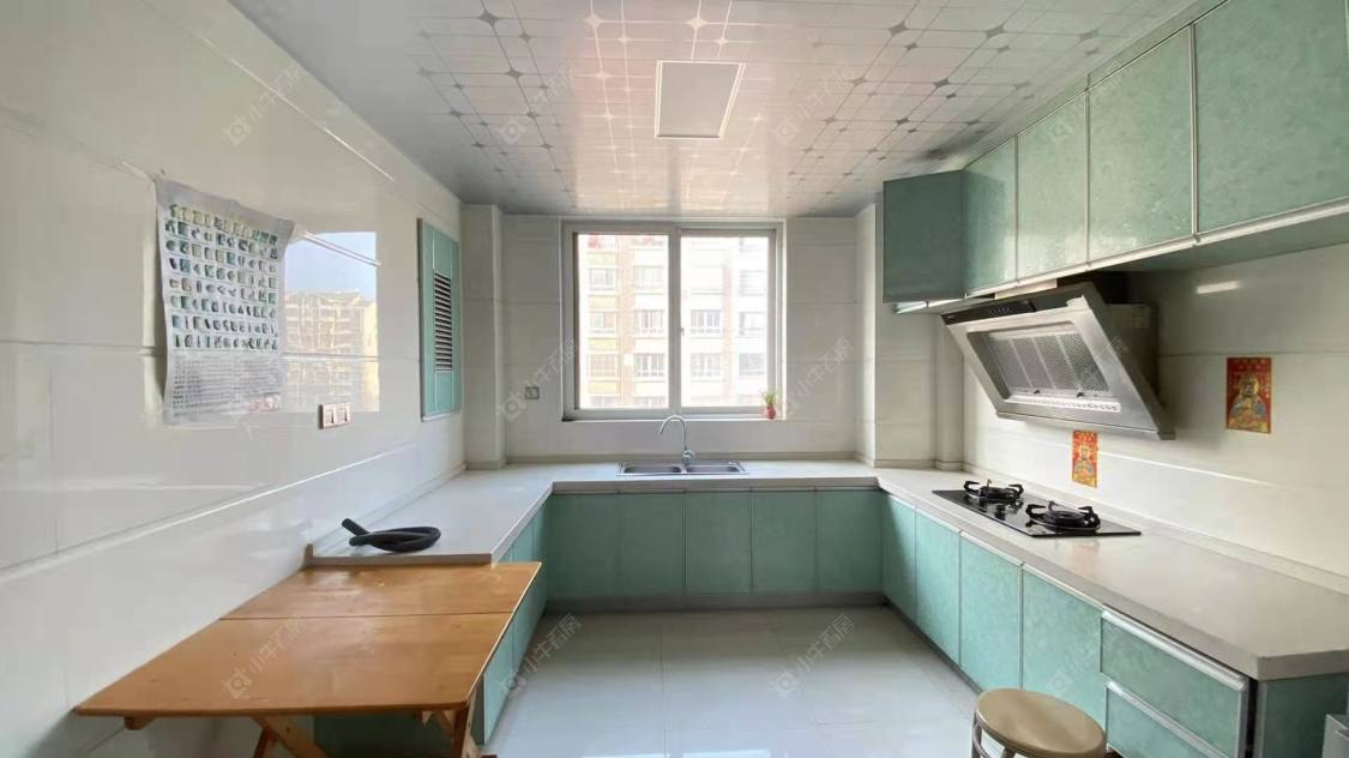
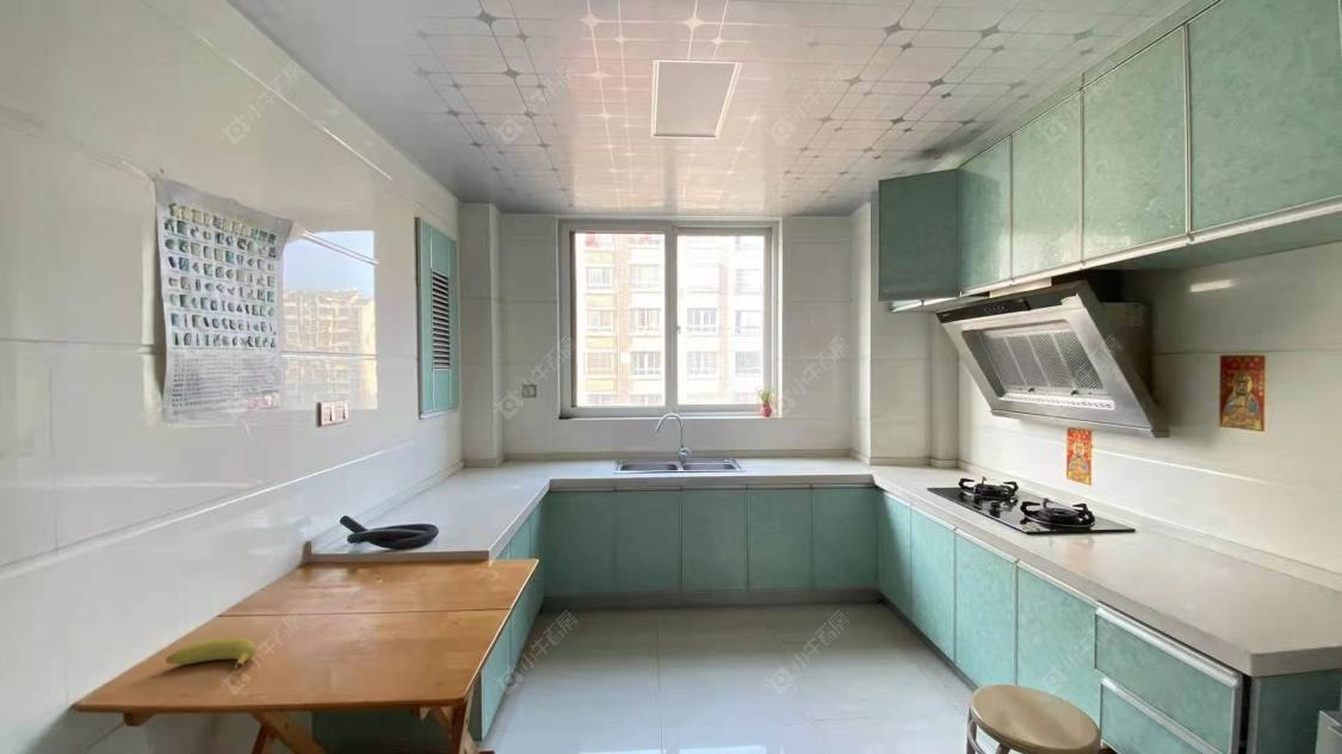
+ banana [165,637,258,670]
